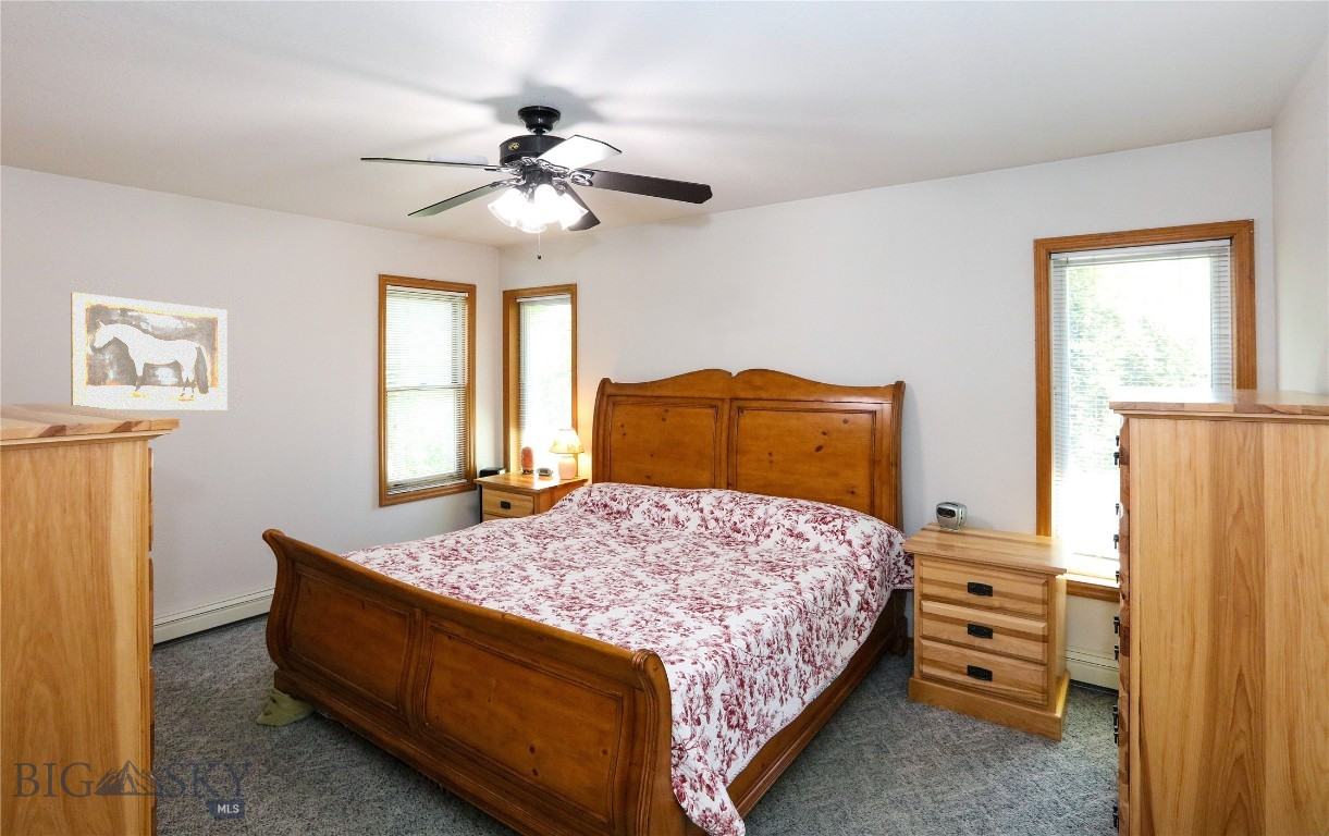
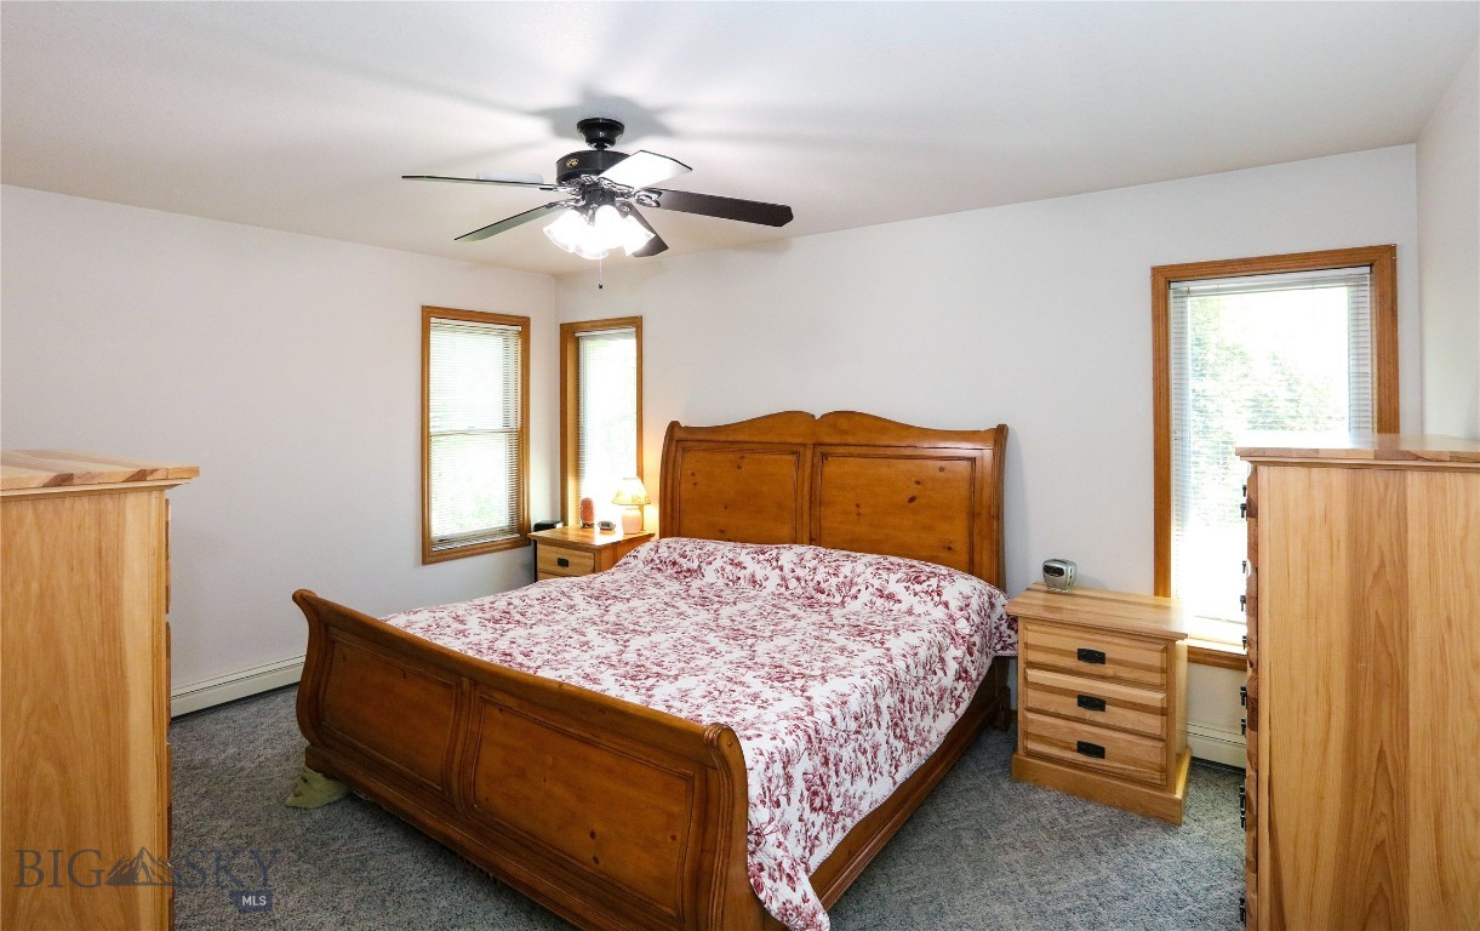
- wall art [70,291,229,411]
